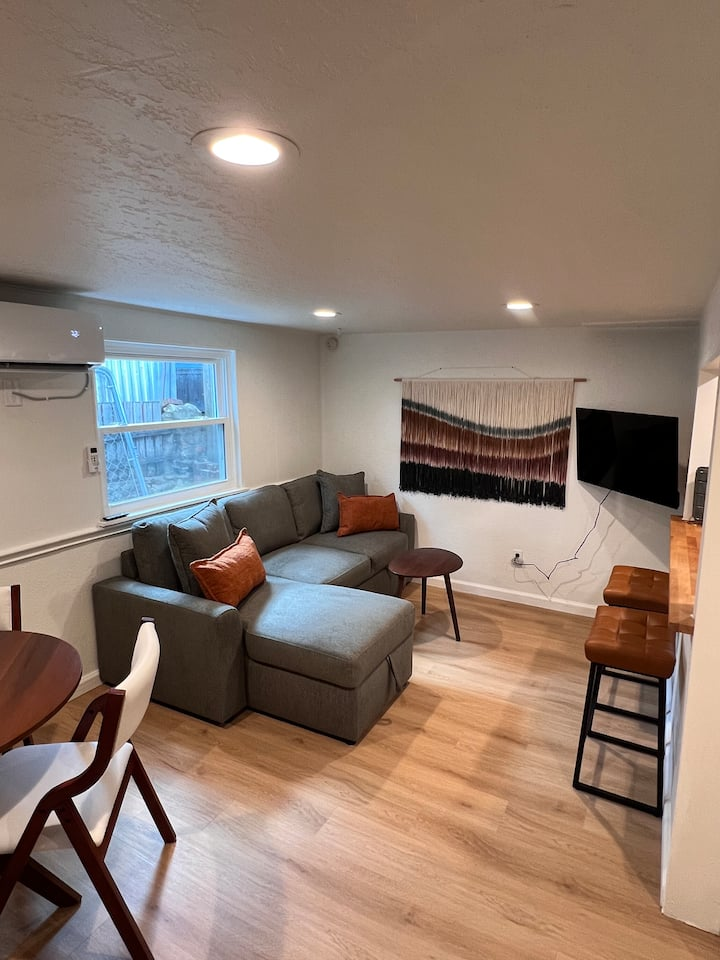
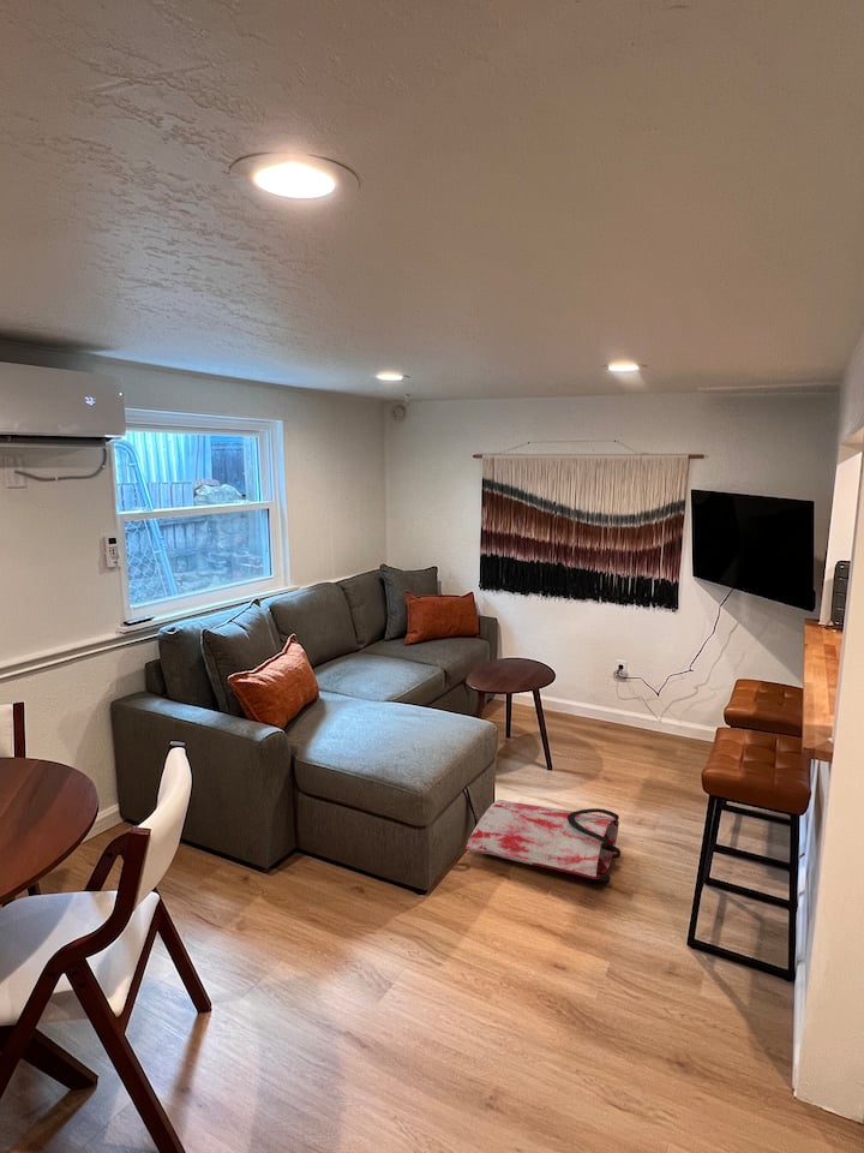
+ bag [464,799,622,886]
